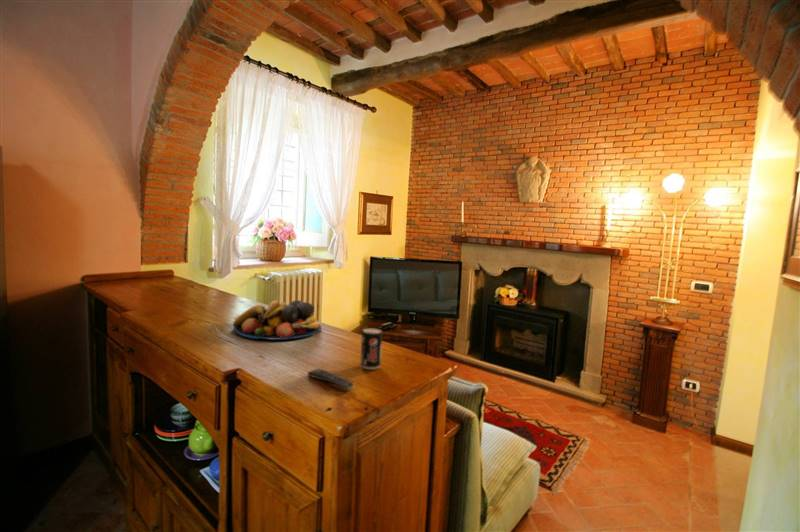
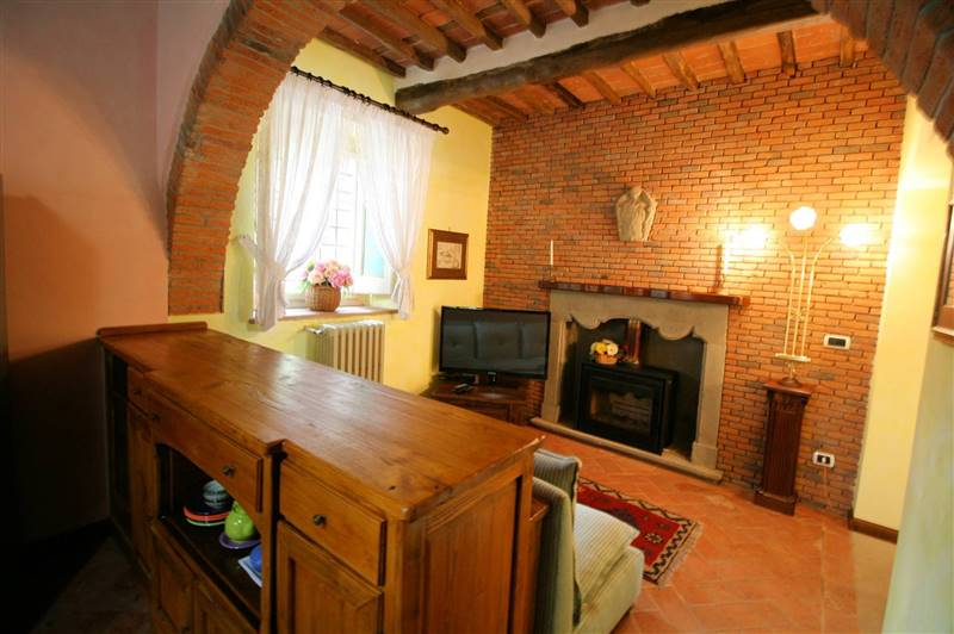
- beverage can [359,327,383,371]
- fruit bowl [232,299,322,341]
- remote control [307,367,355,391]
